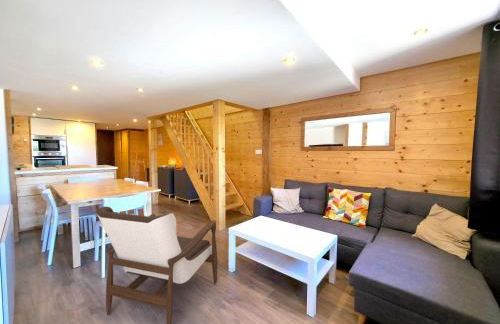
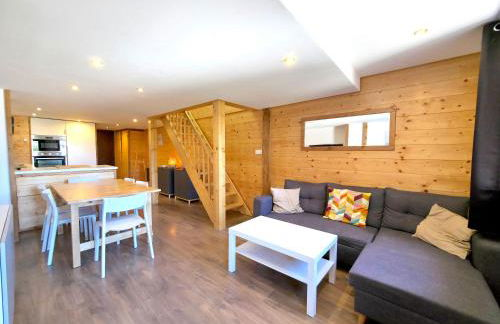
- armchair [96,206,218,324]
